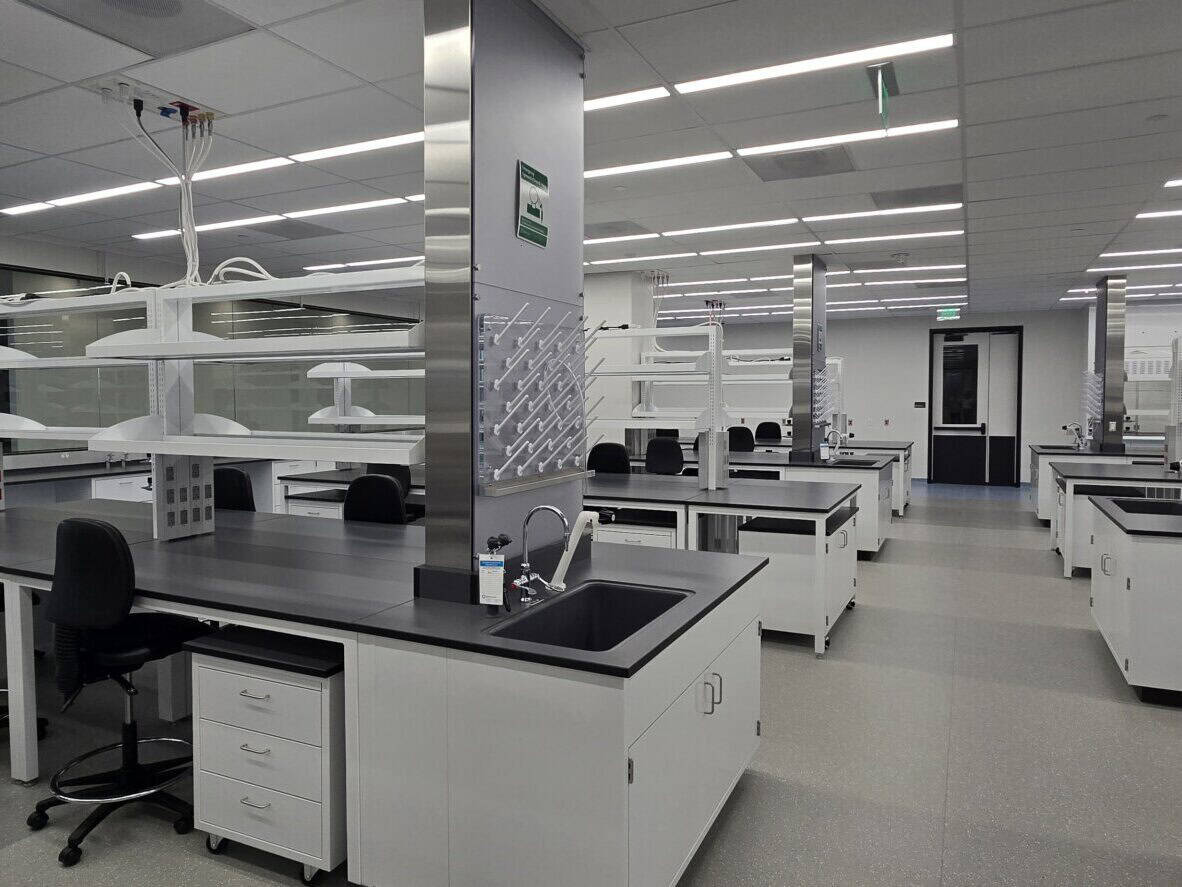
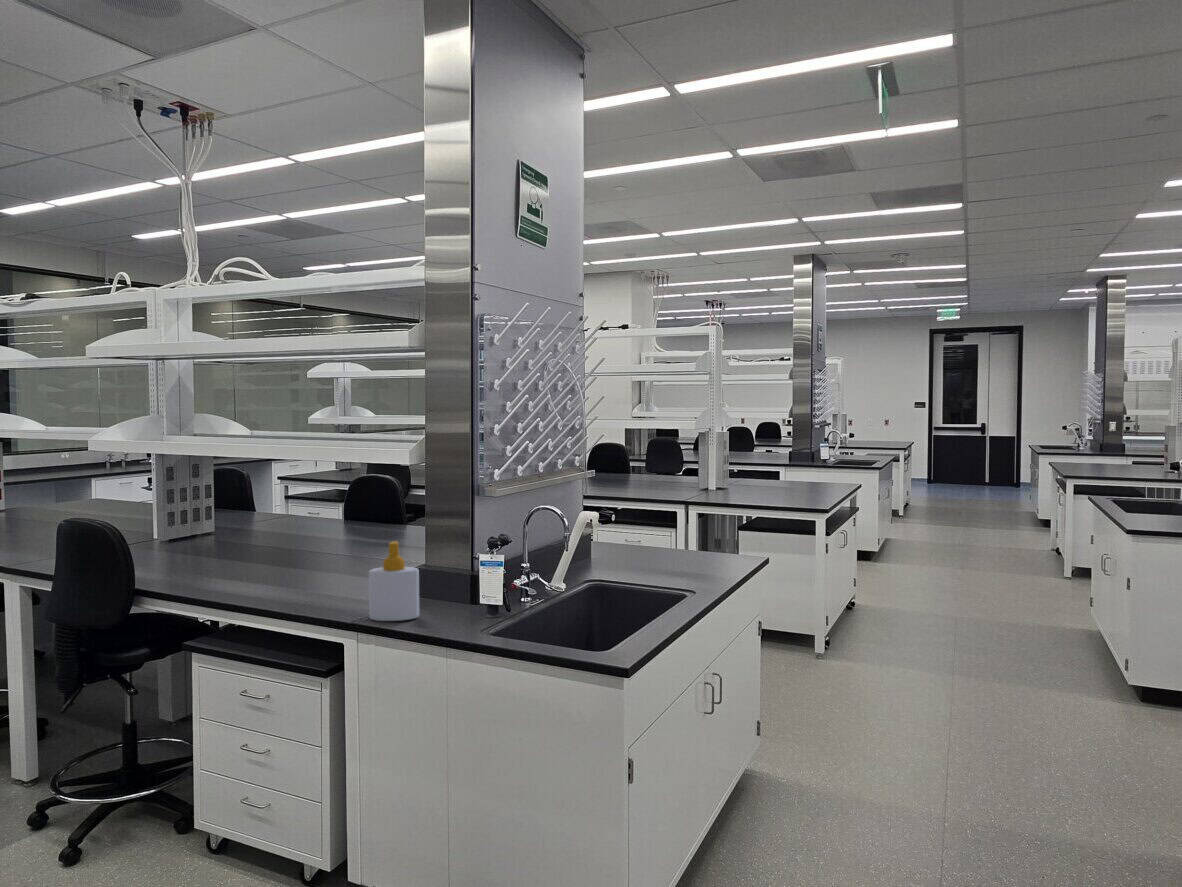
+ soap bottle [368,540,420,622]
